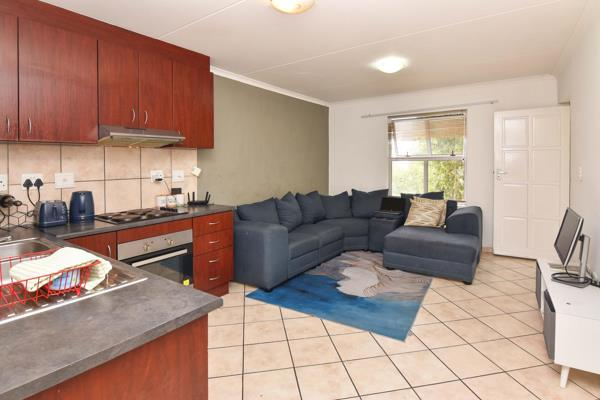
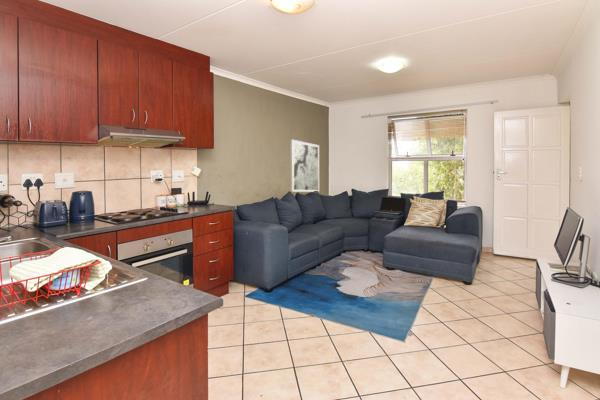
+ wall art [289,139,320,193]
